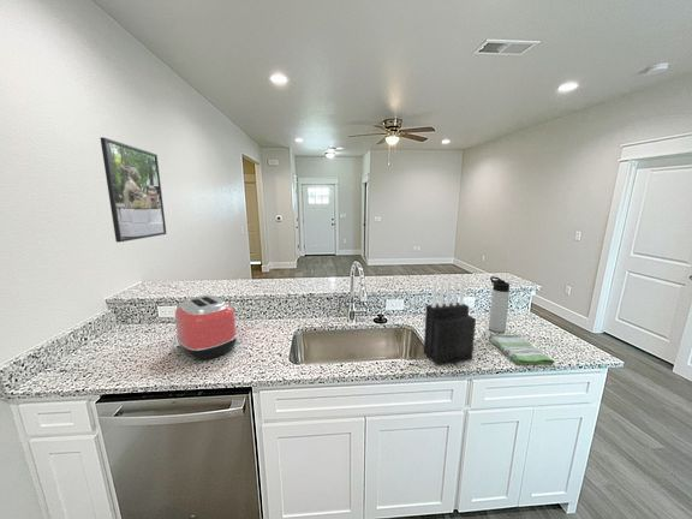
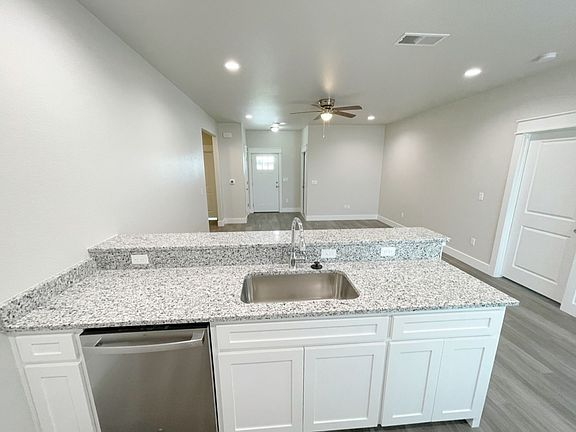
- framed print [100,136,167,244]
- thermos bottle [488,275,511,334]
- toaster [174,294,238,360]
- knife block [423,278,477,366]
- dish towel [488,333,555,365]
